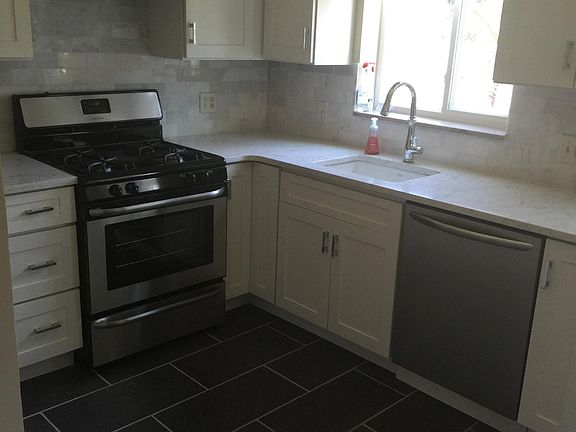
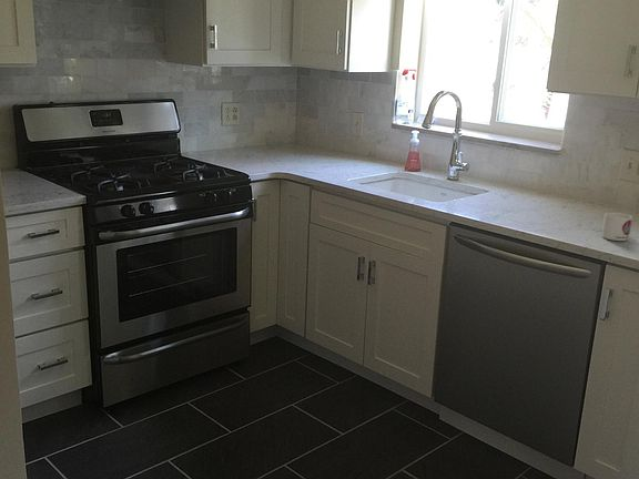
+ mug [601,212,633,242]
